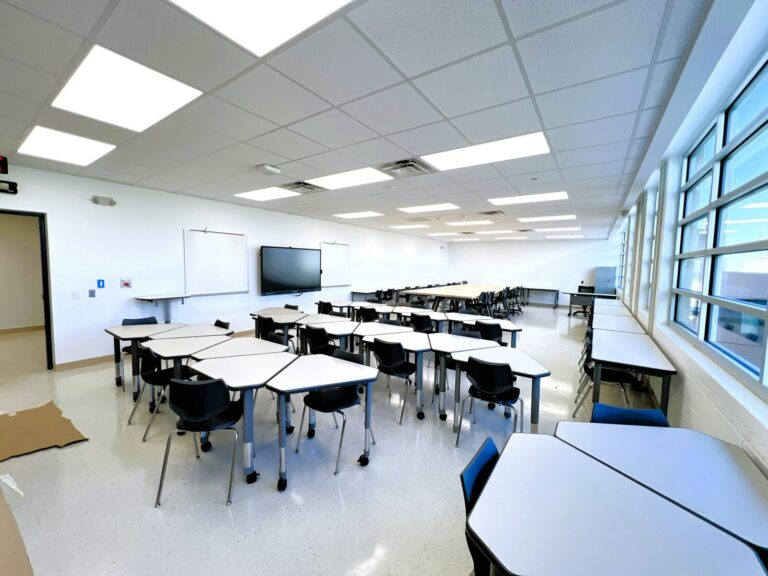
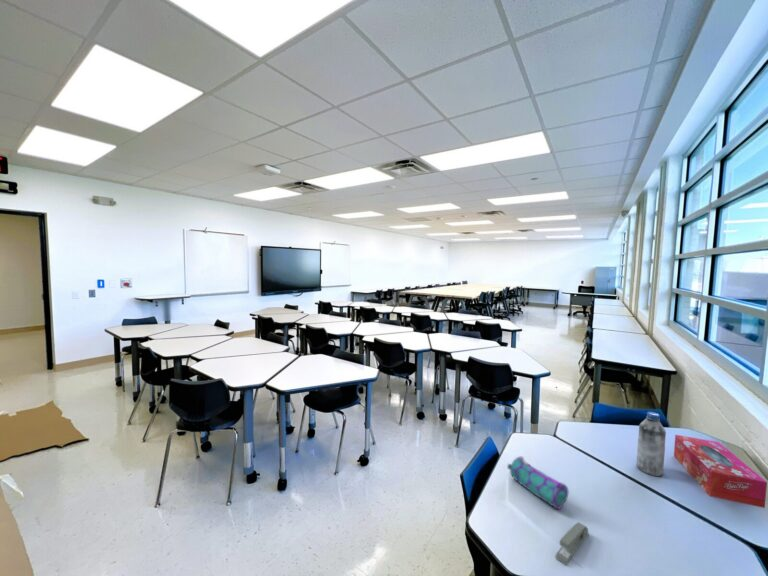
+ stapler [555,521,589,566]
+ tissue box [673,434,768,509]
+ water bottle [636,411,667,477]
+ pencil case [506,455,570,510]
